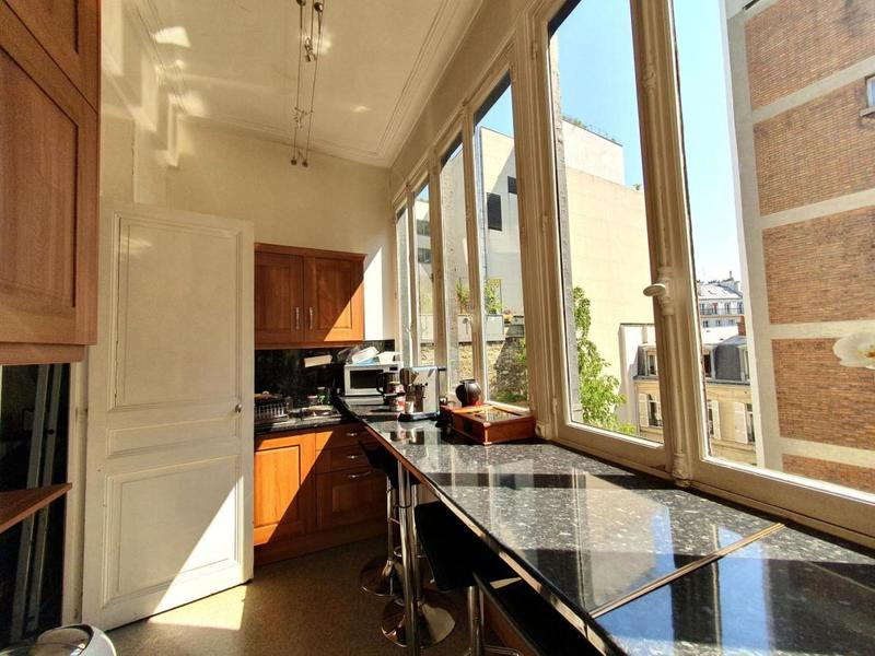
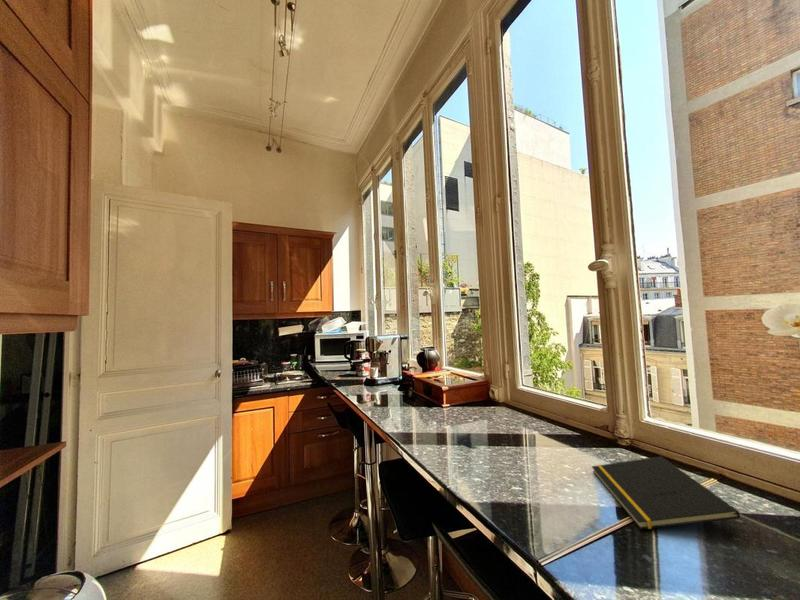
+ notepad [590,455,741,530]
